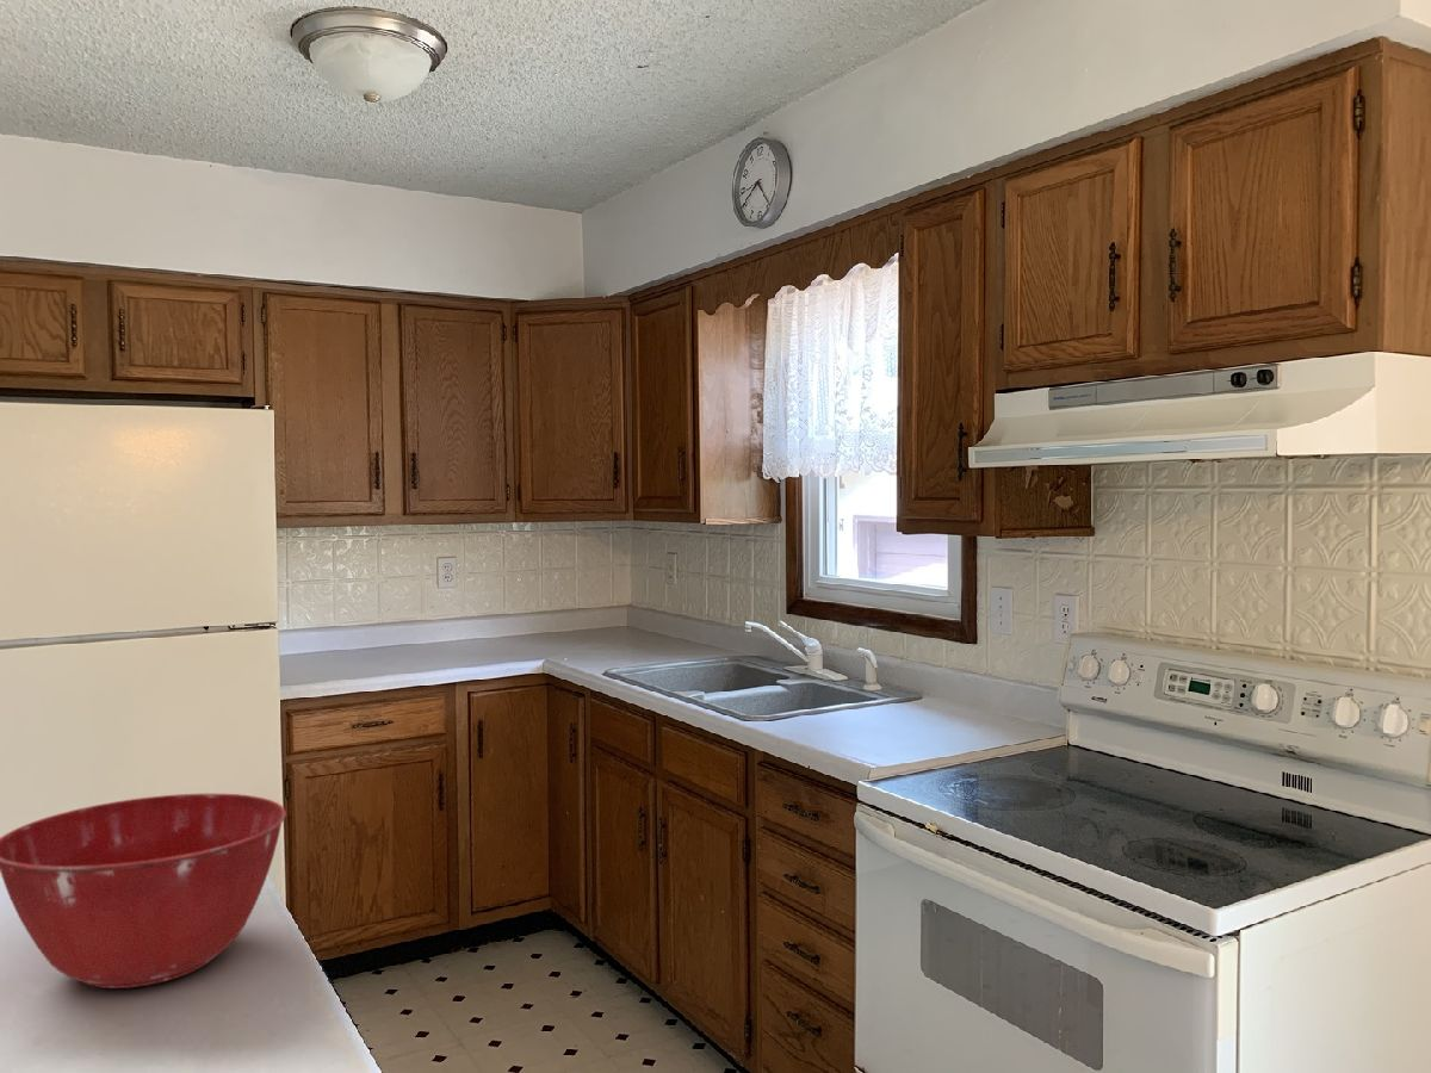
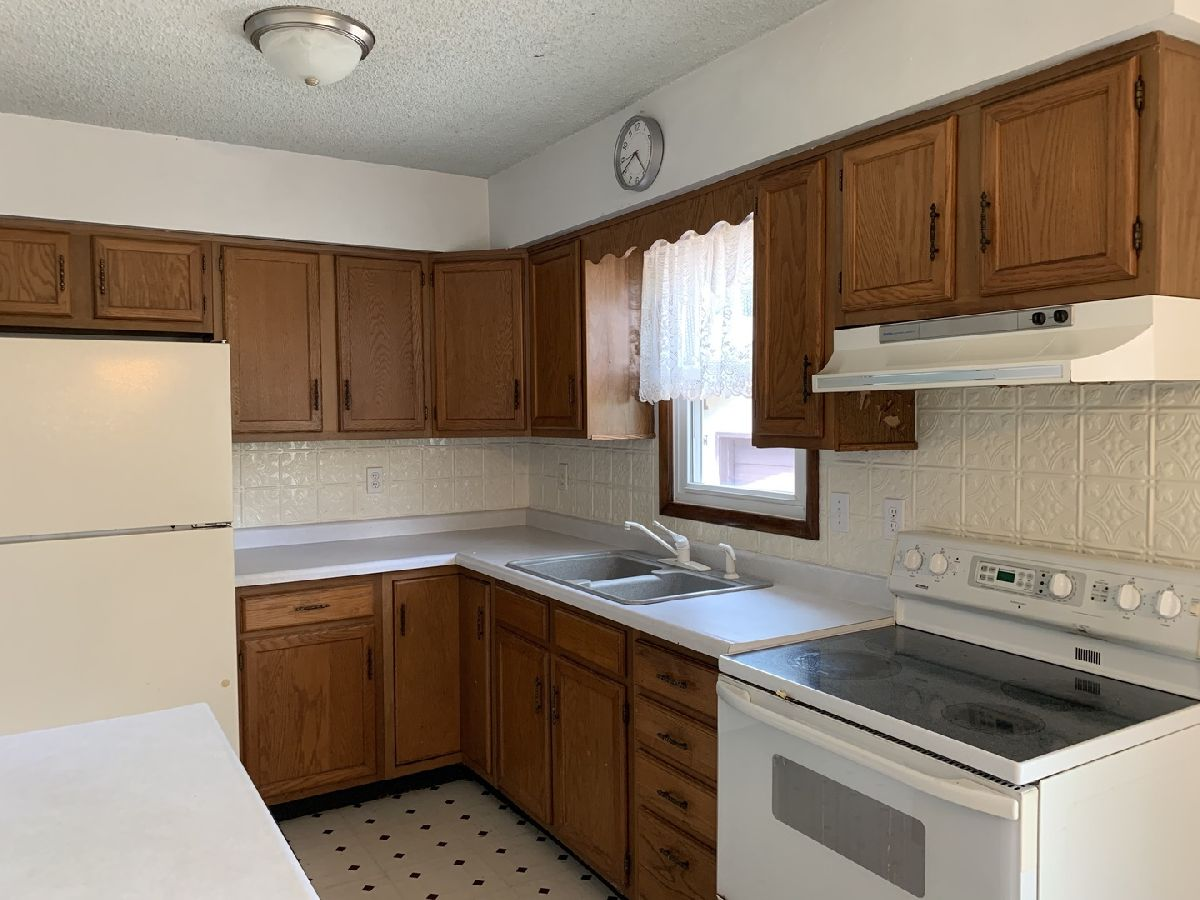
- mixing bowl [0,793,287,990]
